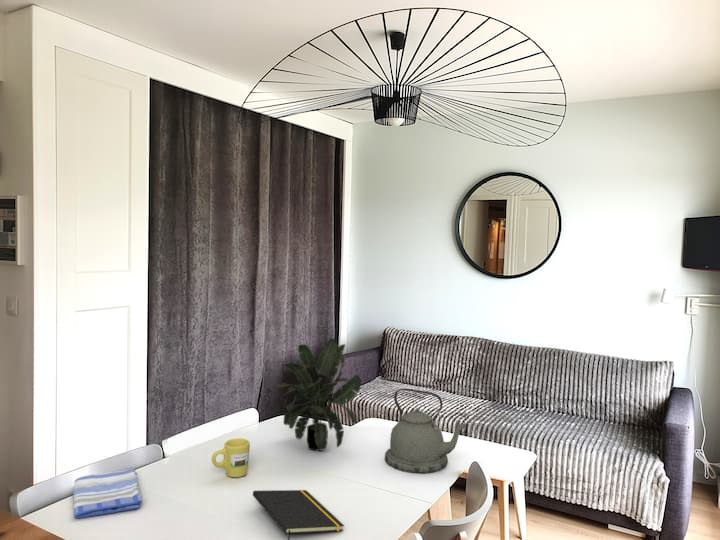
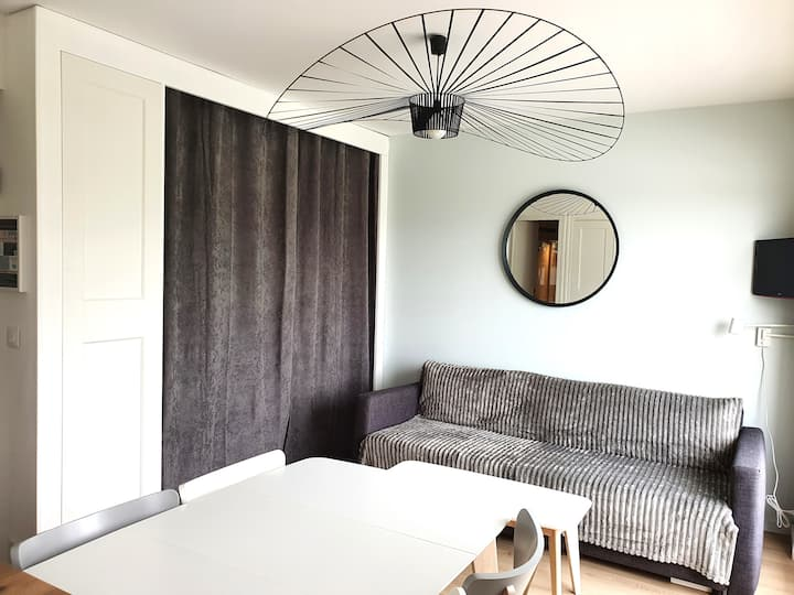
- kettle [384,387,469,474]
- notepad [252,489,345,540]
- potted plant [272,337,362,451]
- mug [211,437,251,478]
- dish towel [72,468,143,519]
